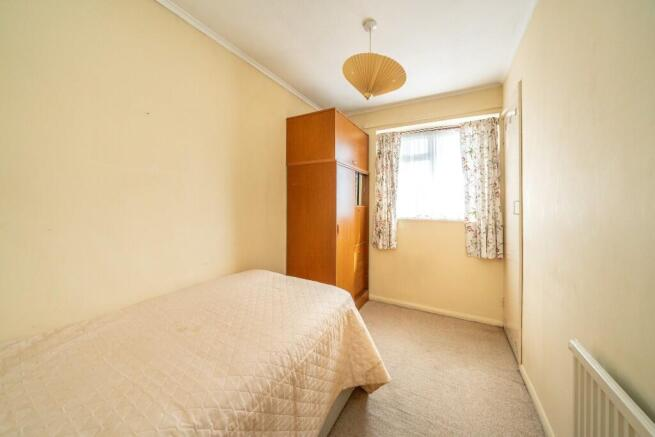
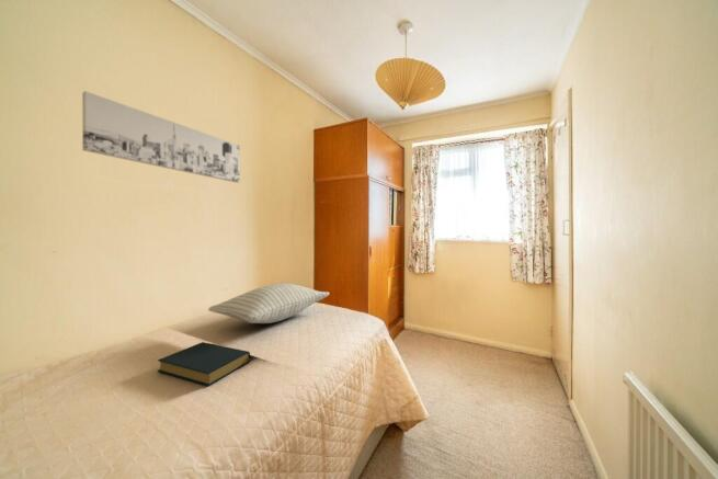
+ wall art [81,90,241,184]
+ pillow [207,282,330,324]
+ hardback book [157,341,251,387]
